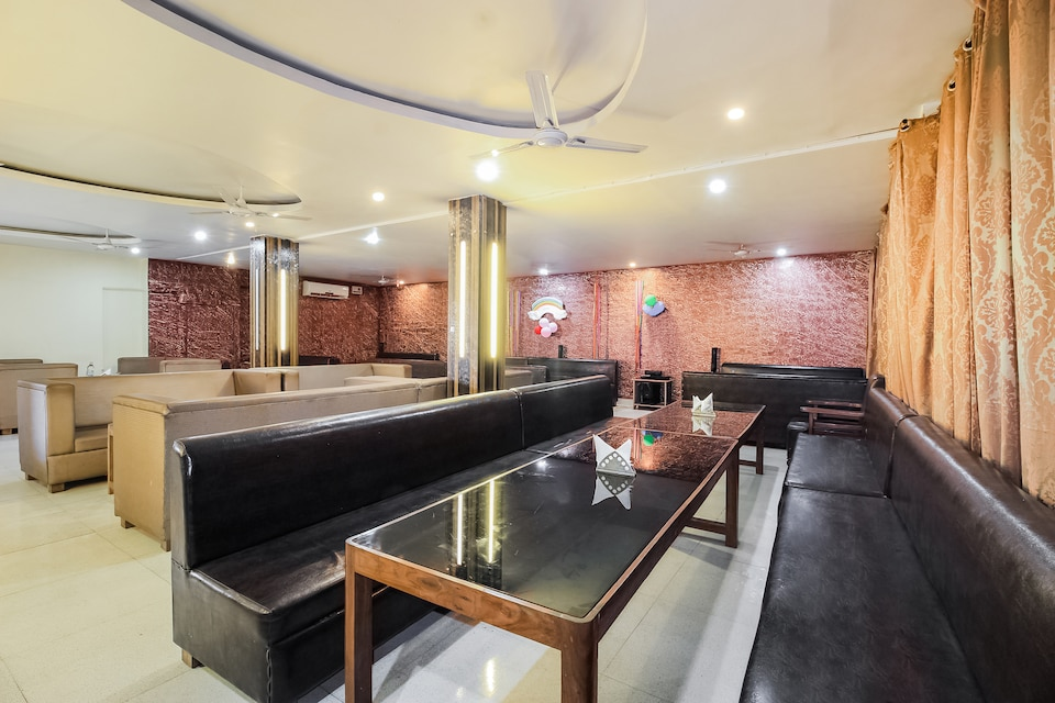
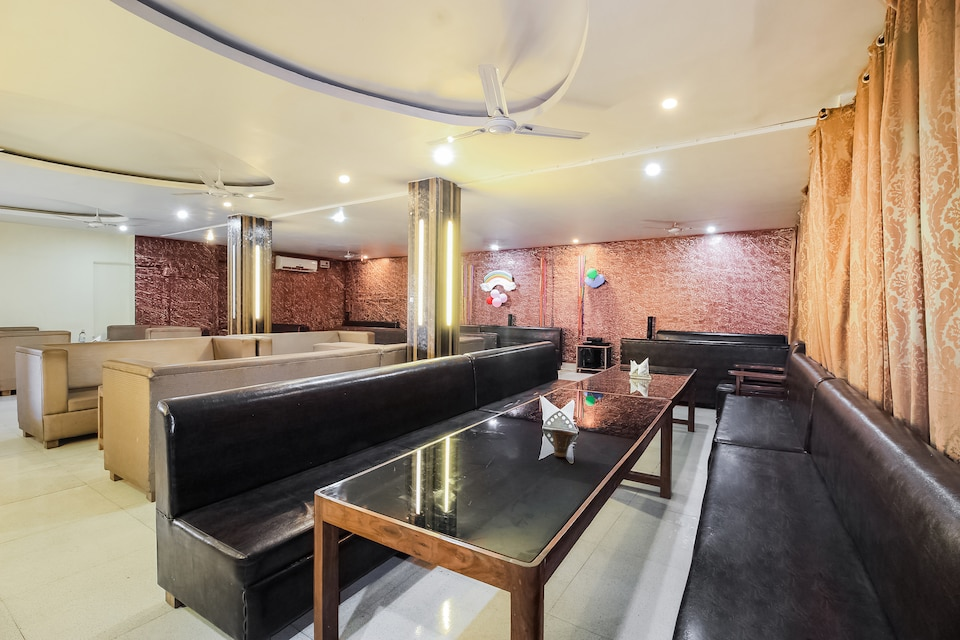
+ cup [550,429,575,458]
